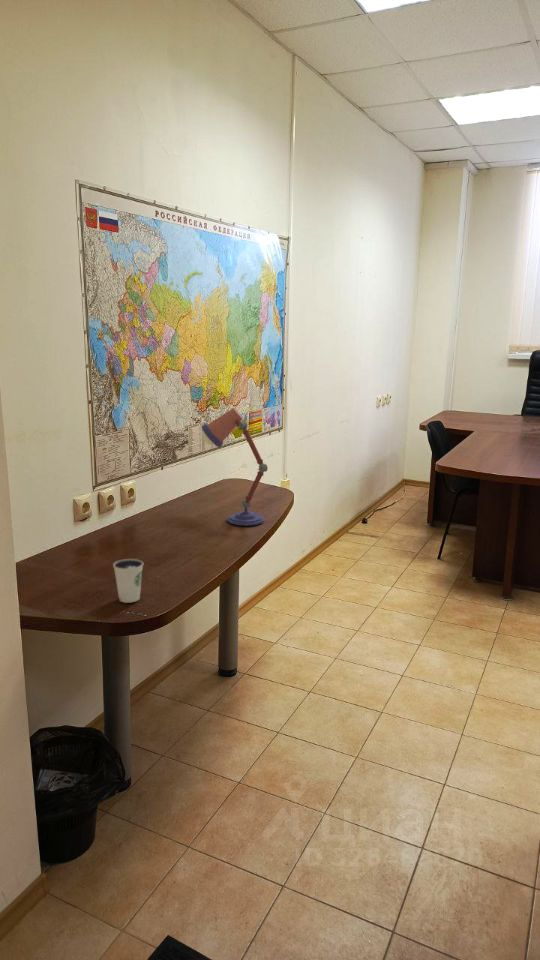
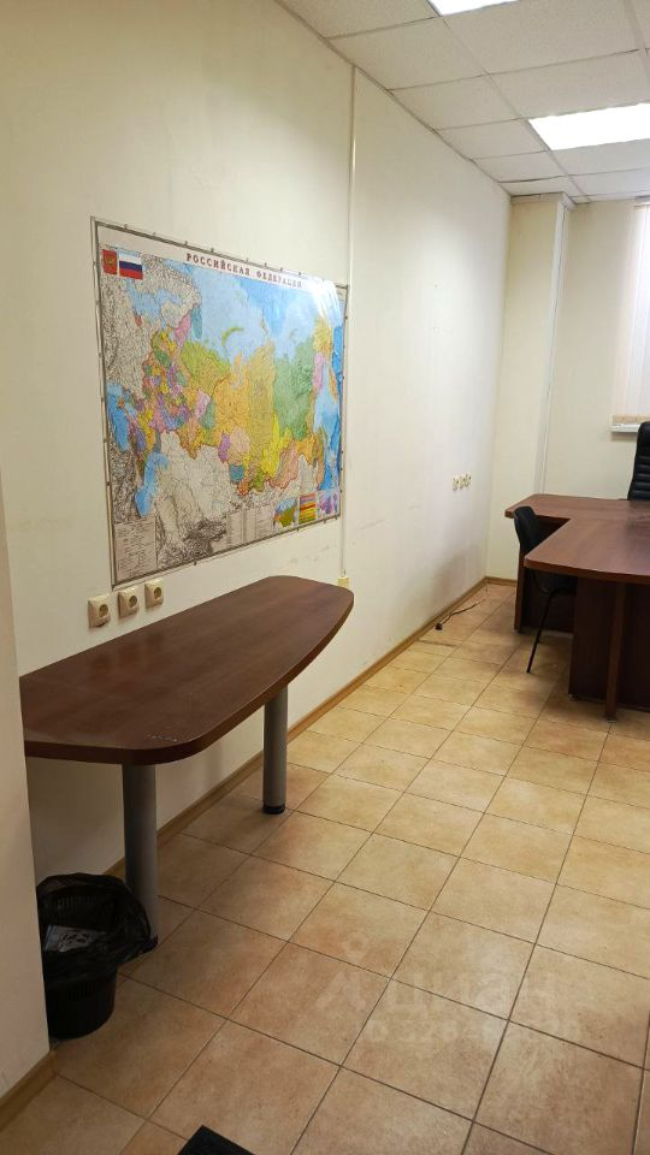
- dixie cup [112,558,144,604]
- desk lamp [201,407,269,527]
